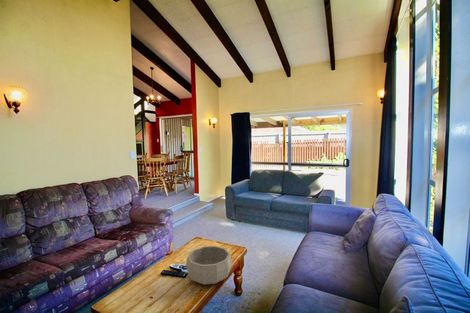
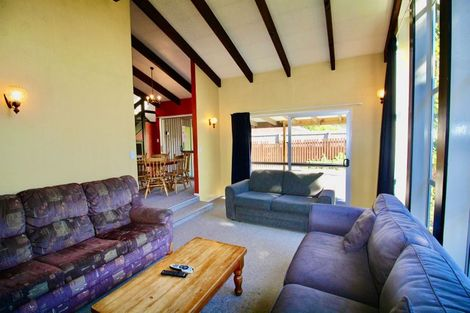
- decorative bowl [185,245,233,286]
